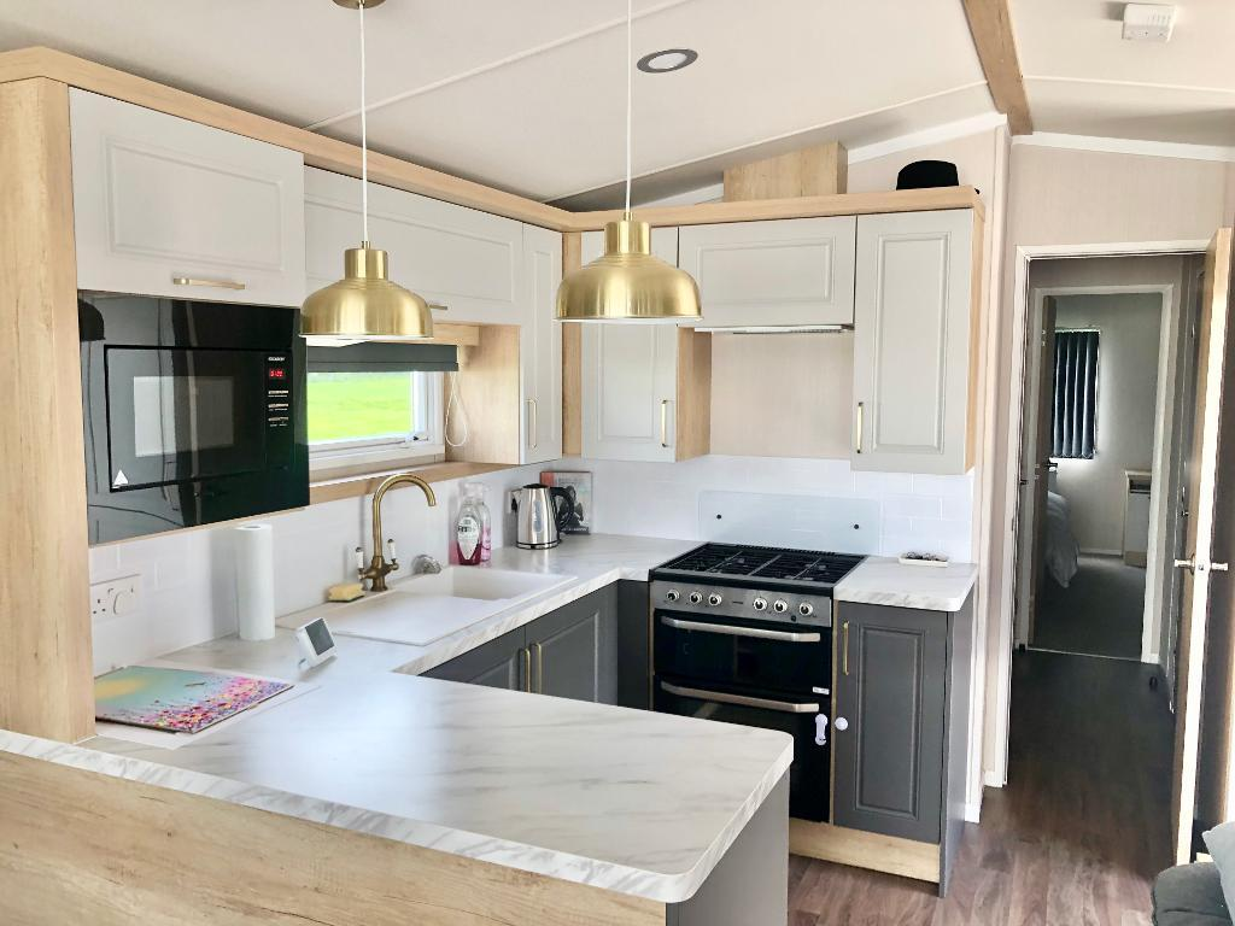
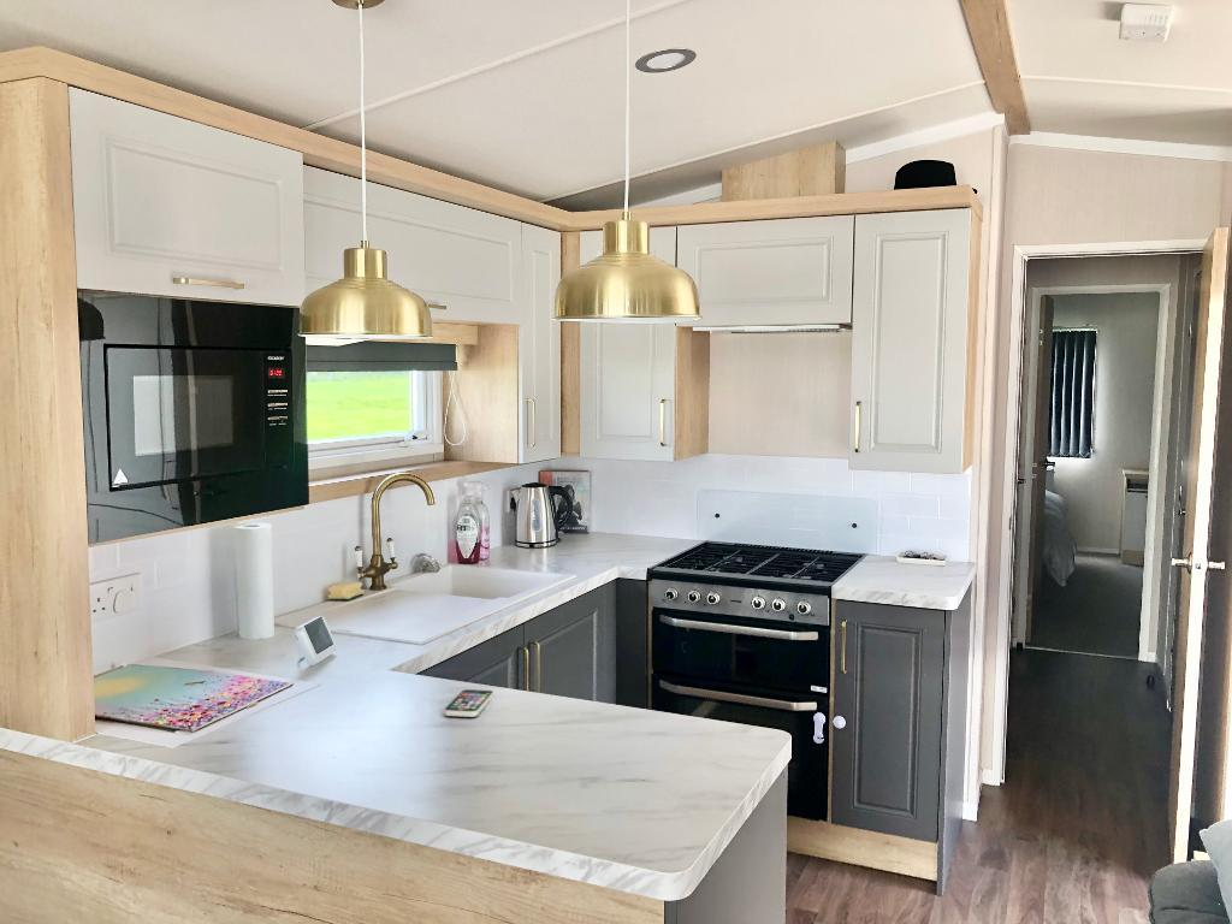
+ smartphone [443,688,494,718]
